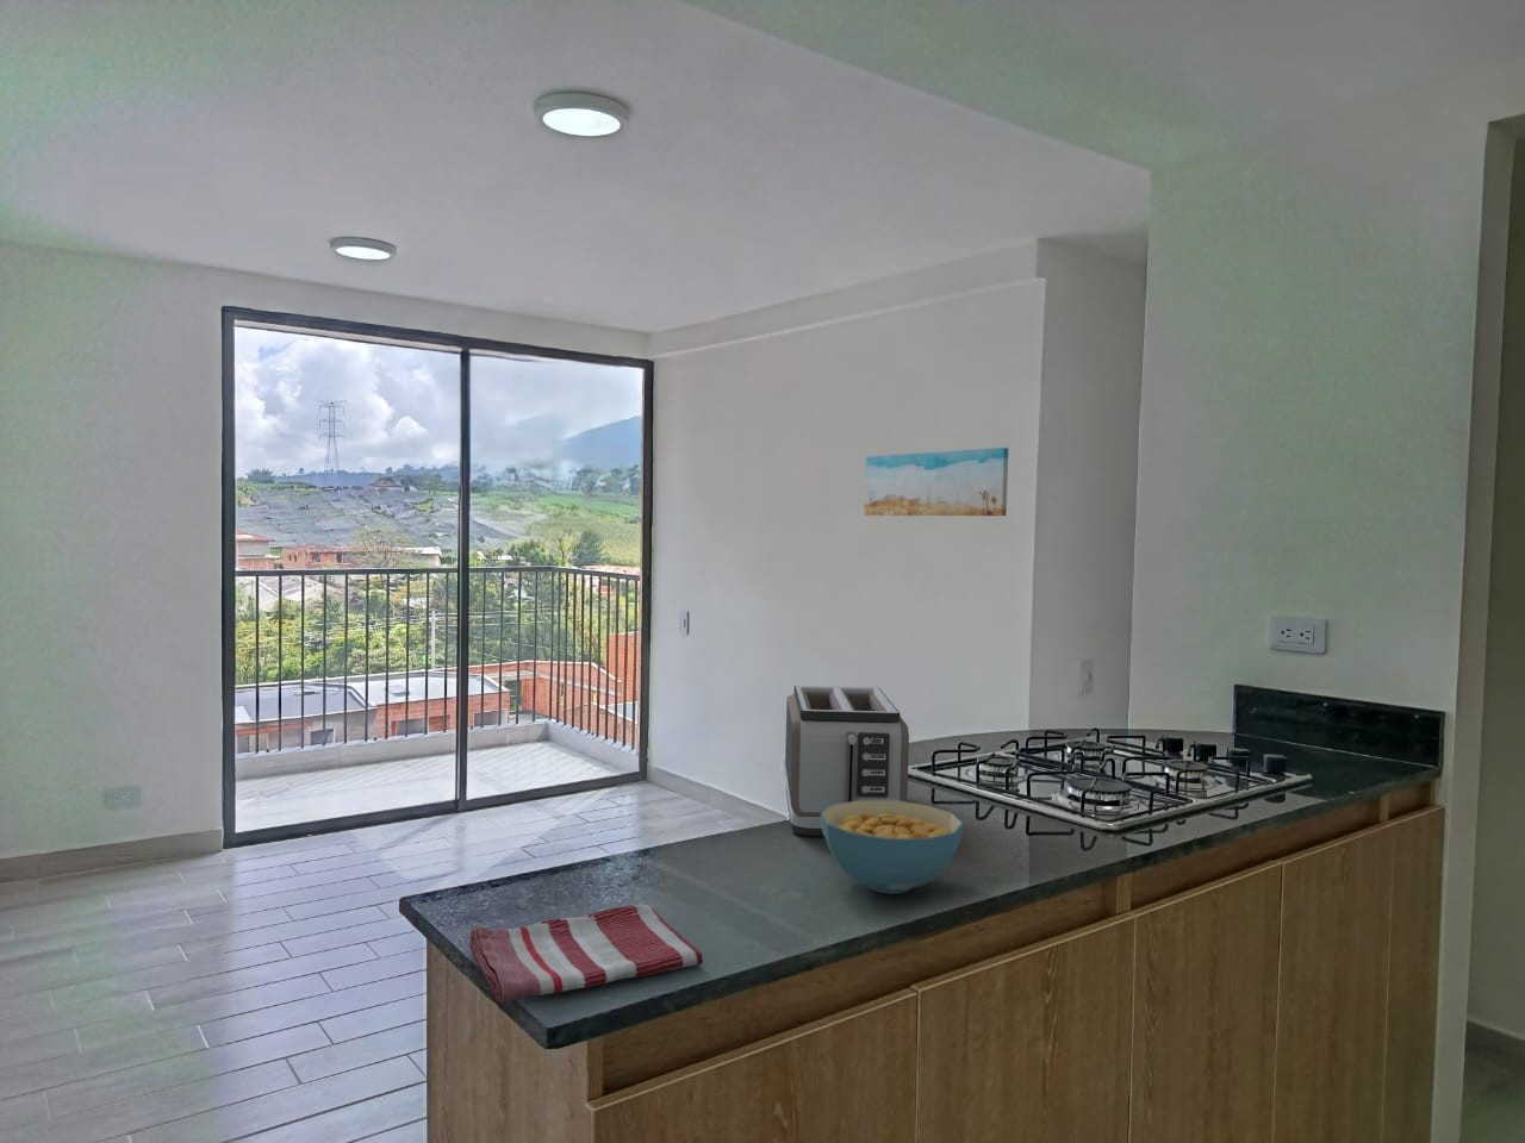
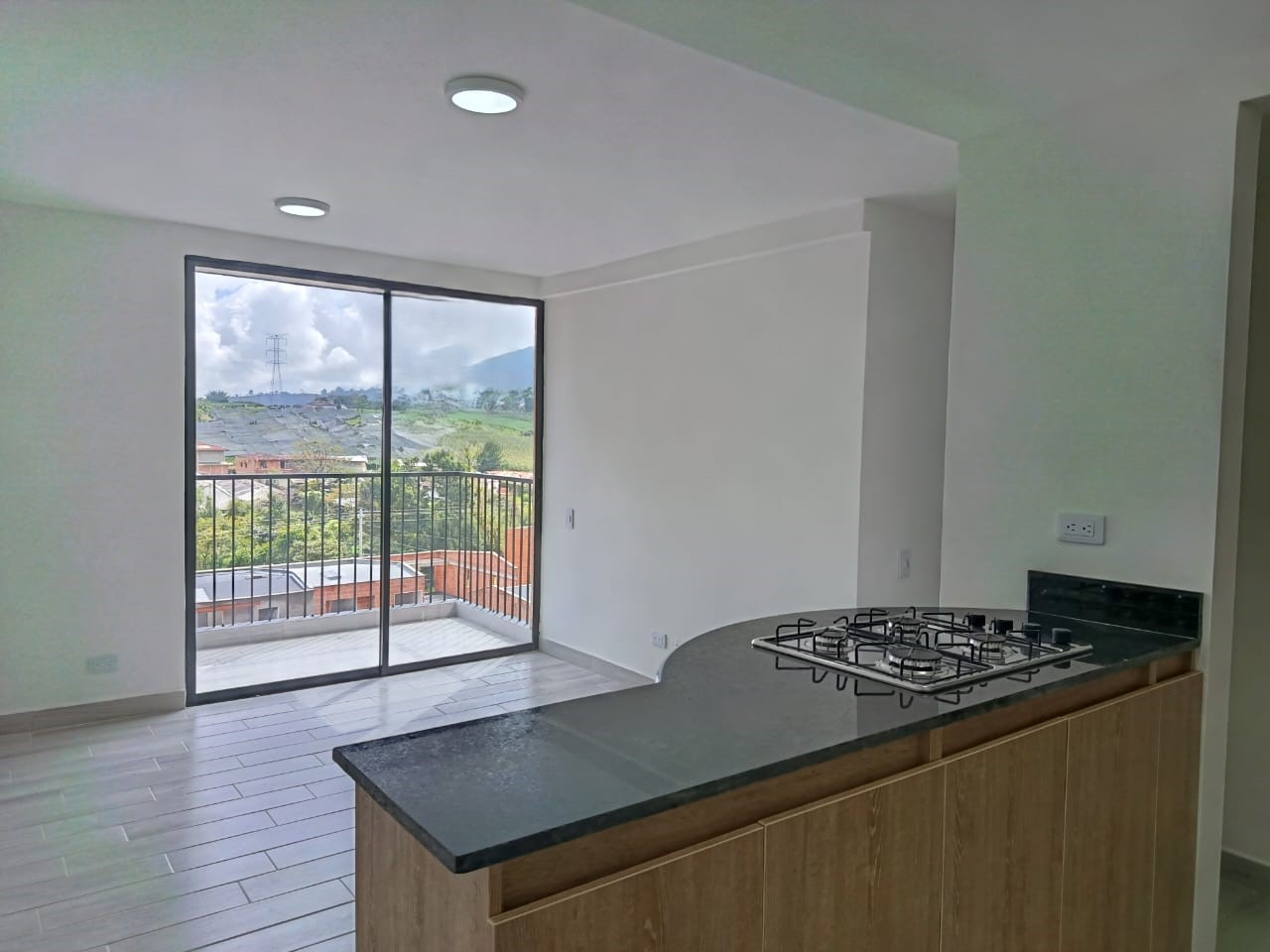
- toaster [784,684,910,837]
- dish towel [468,904,704,1004]
- cereal bowl [821,800,965,896]
- wall art [862,447,1009,516]
